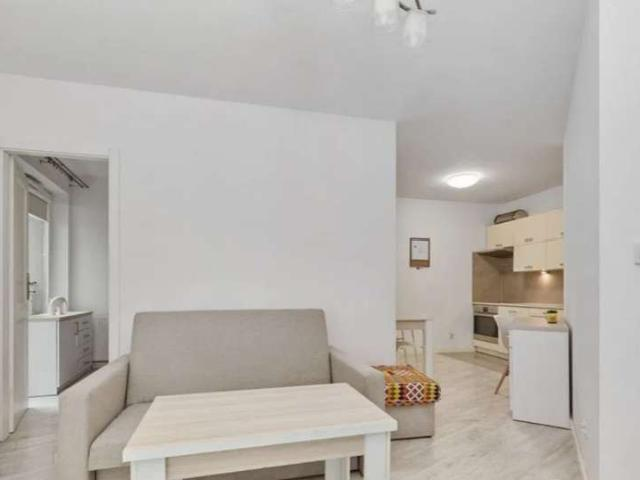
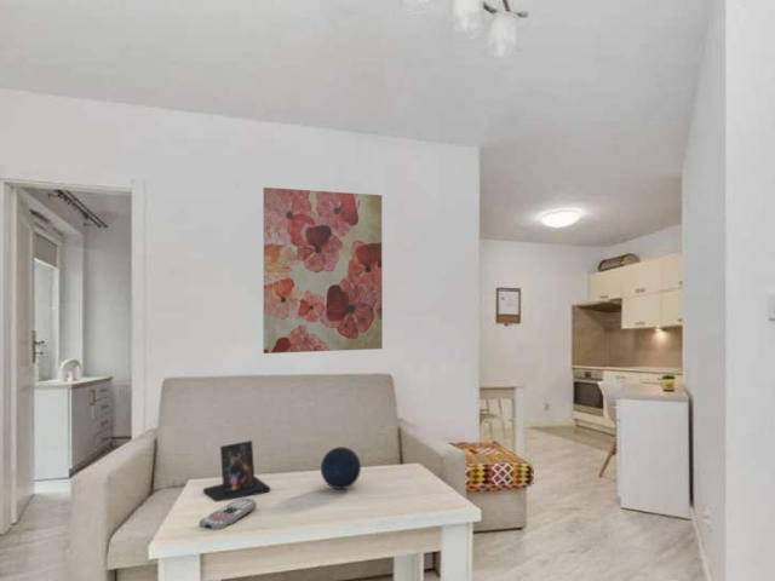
+ photo frame [202,439,271,504]
+ remote control [199,497,258,530]
+ wall art [262,186,384,355]
+ decorative orb [320,445,362,490]
